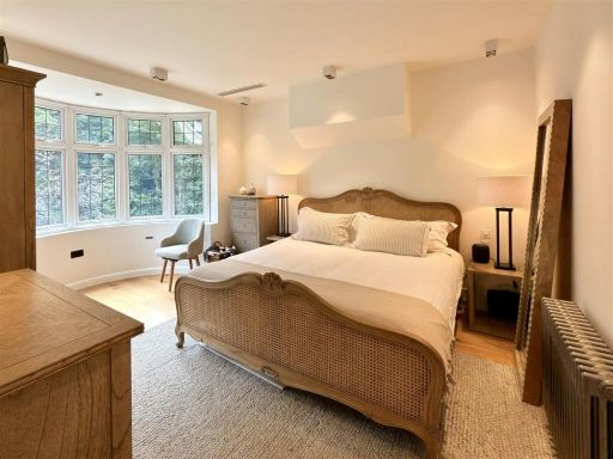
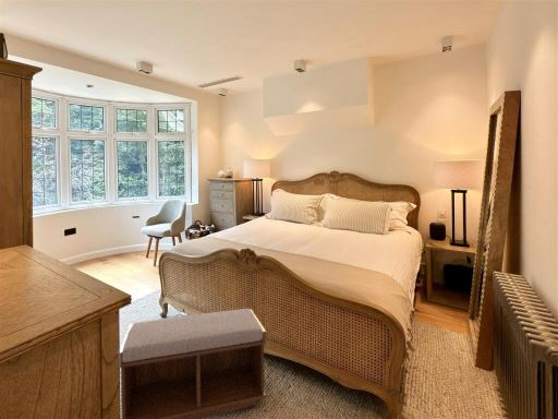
+ bench [119,308,267,419]
